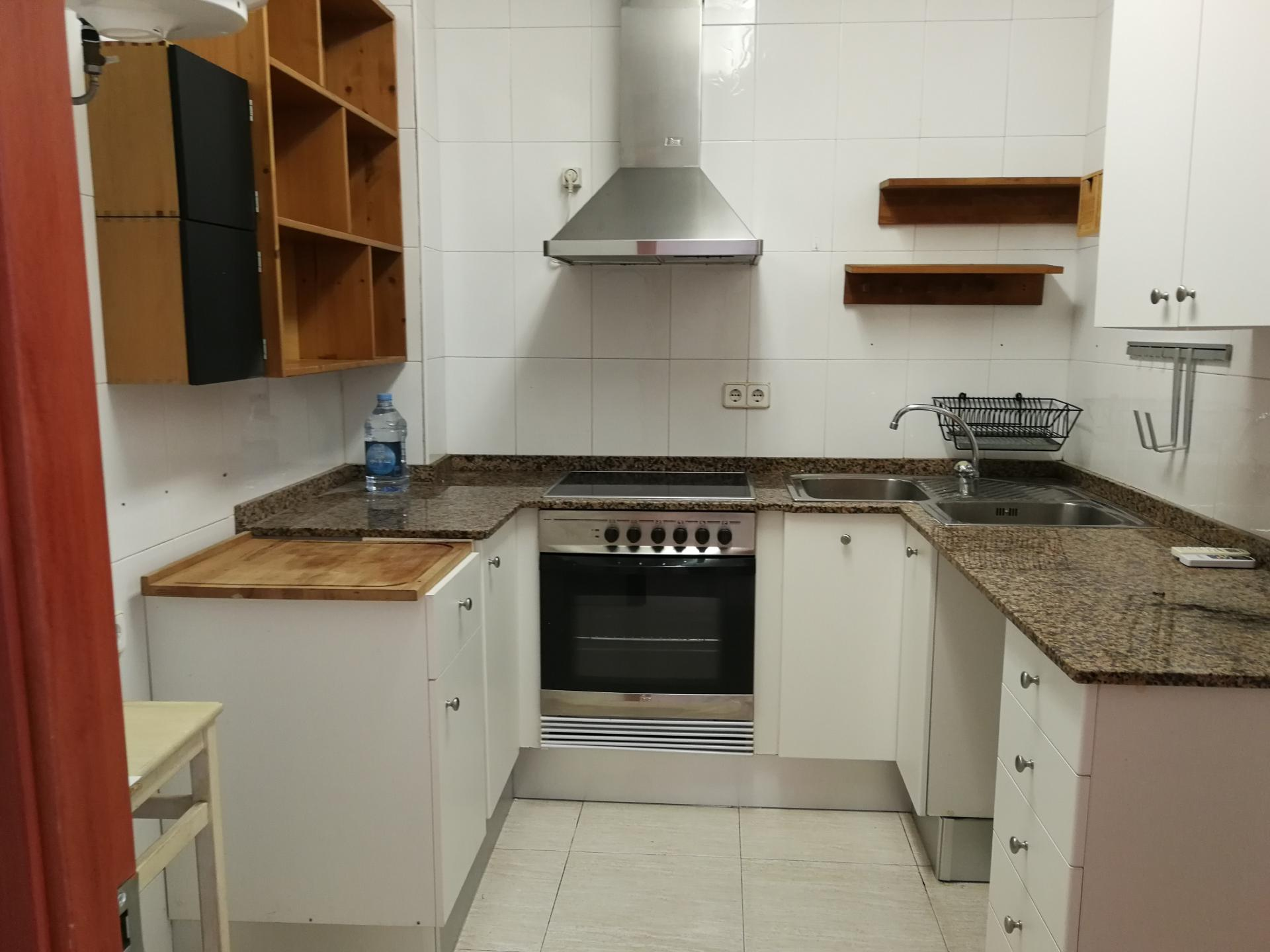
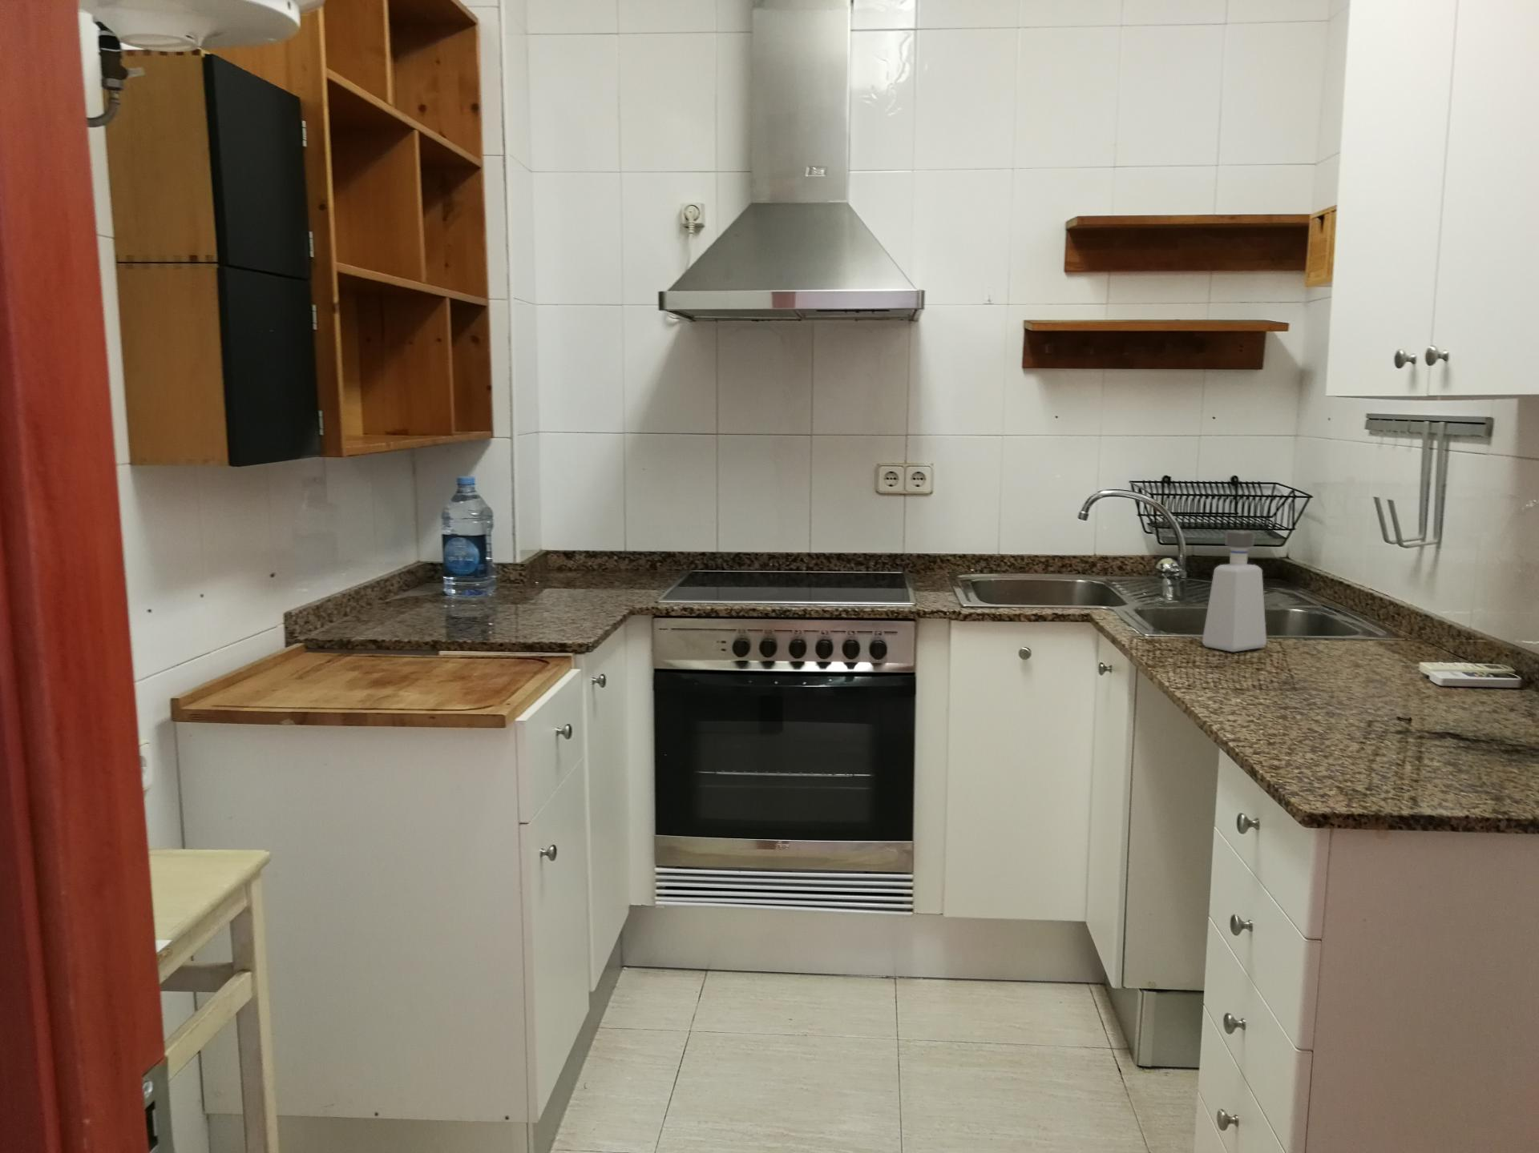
+ soap dispenser [1202,530,1268,653]
